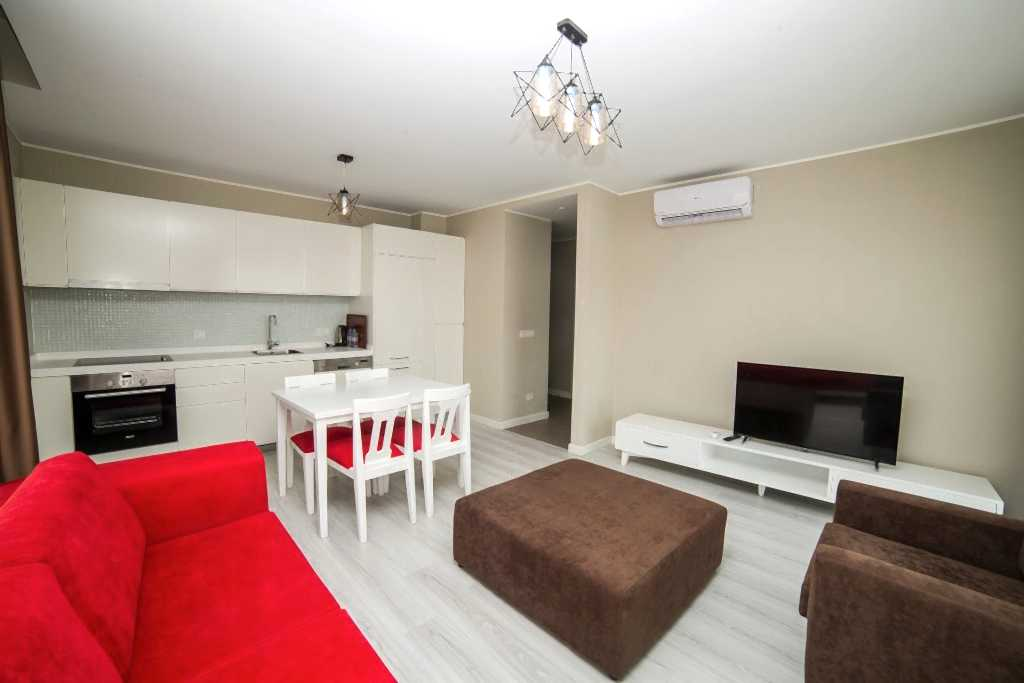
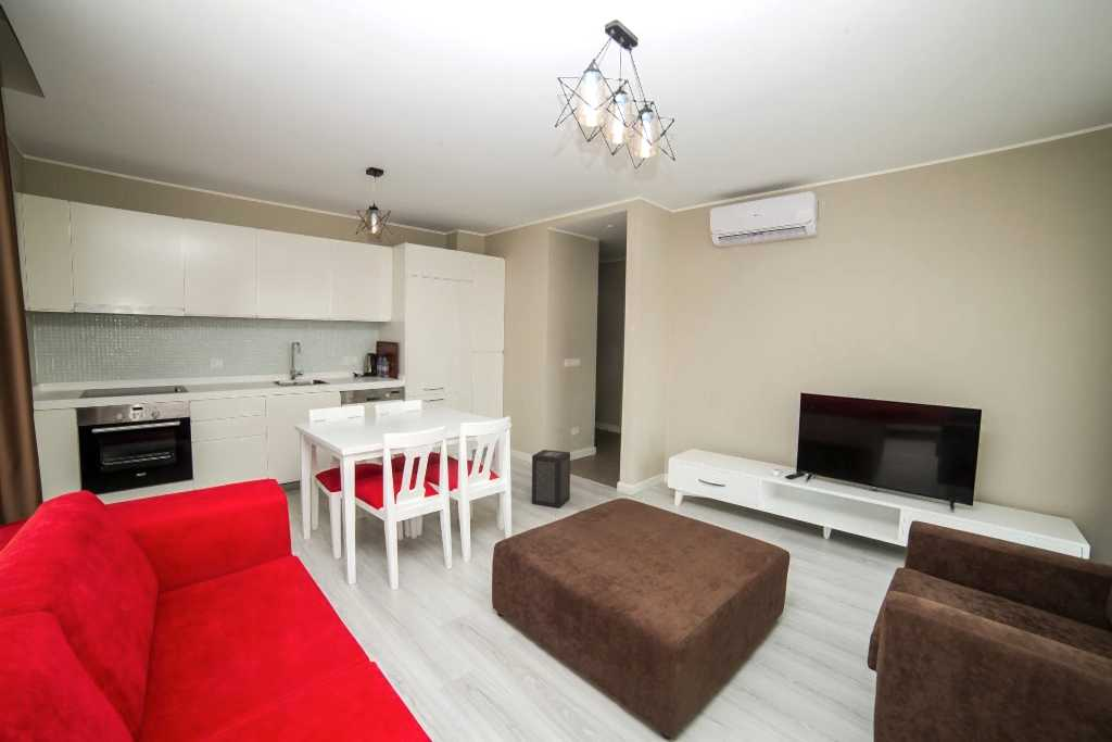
+ speaker [531,449,571,508]
